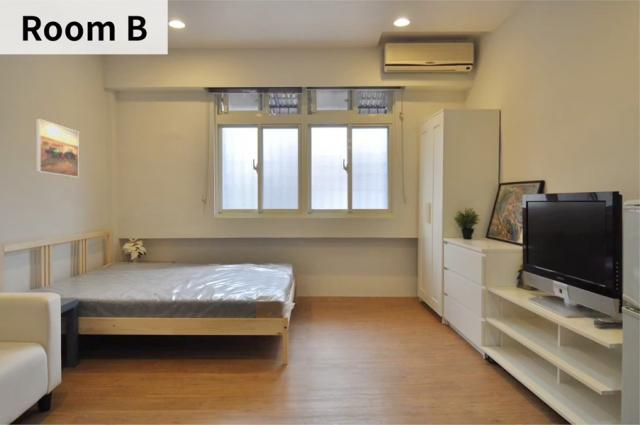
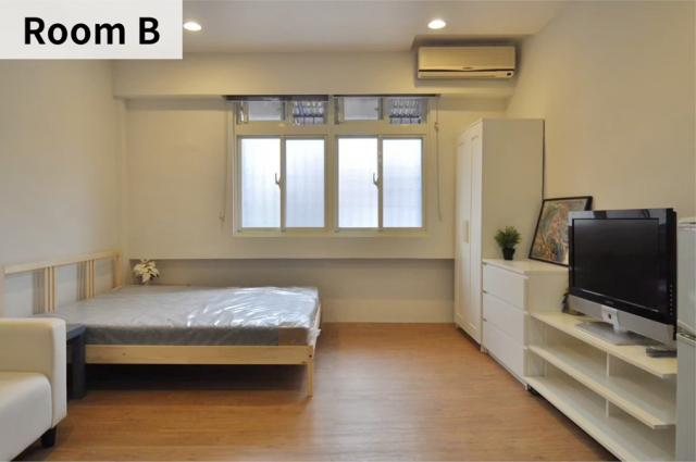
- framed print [35,118,80,178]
